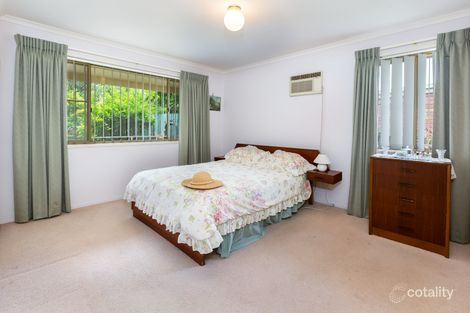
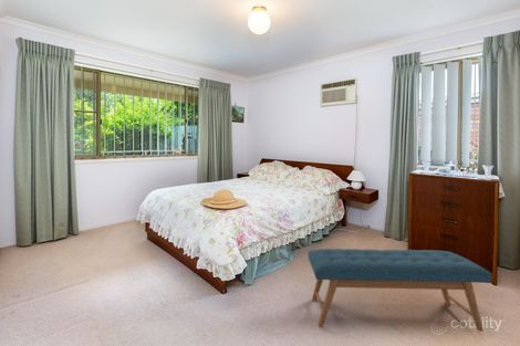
+ bench [308,248,492,333]
